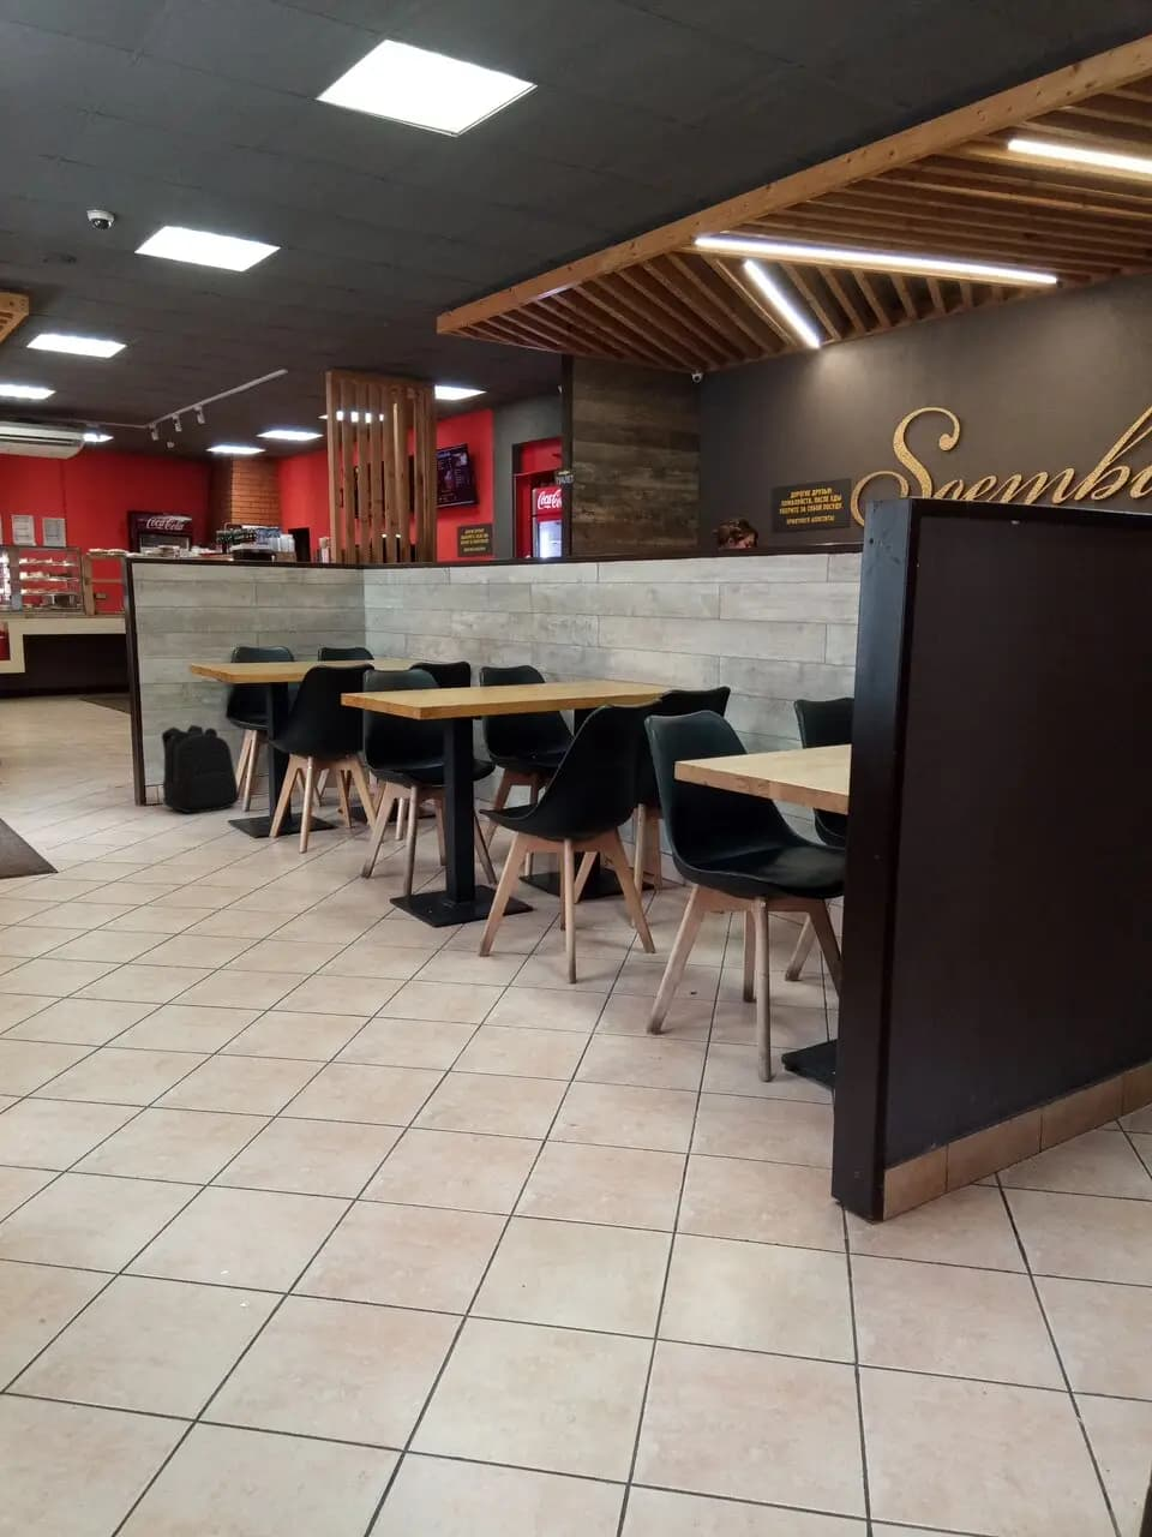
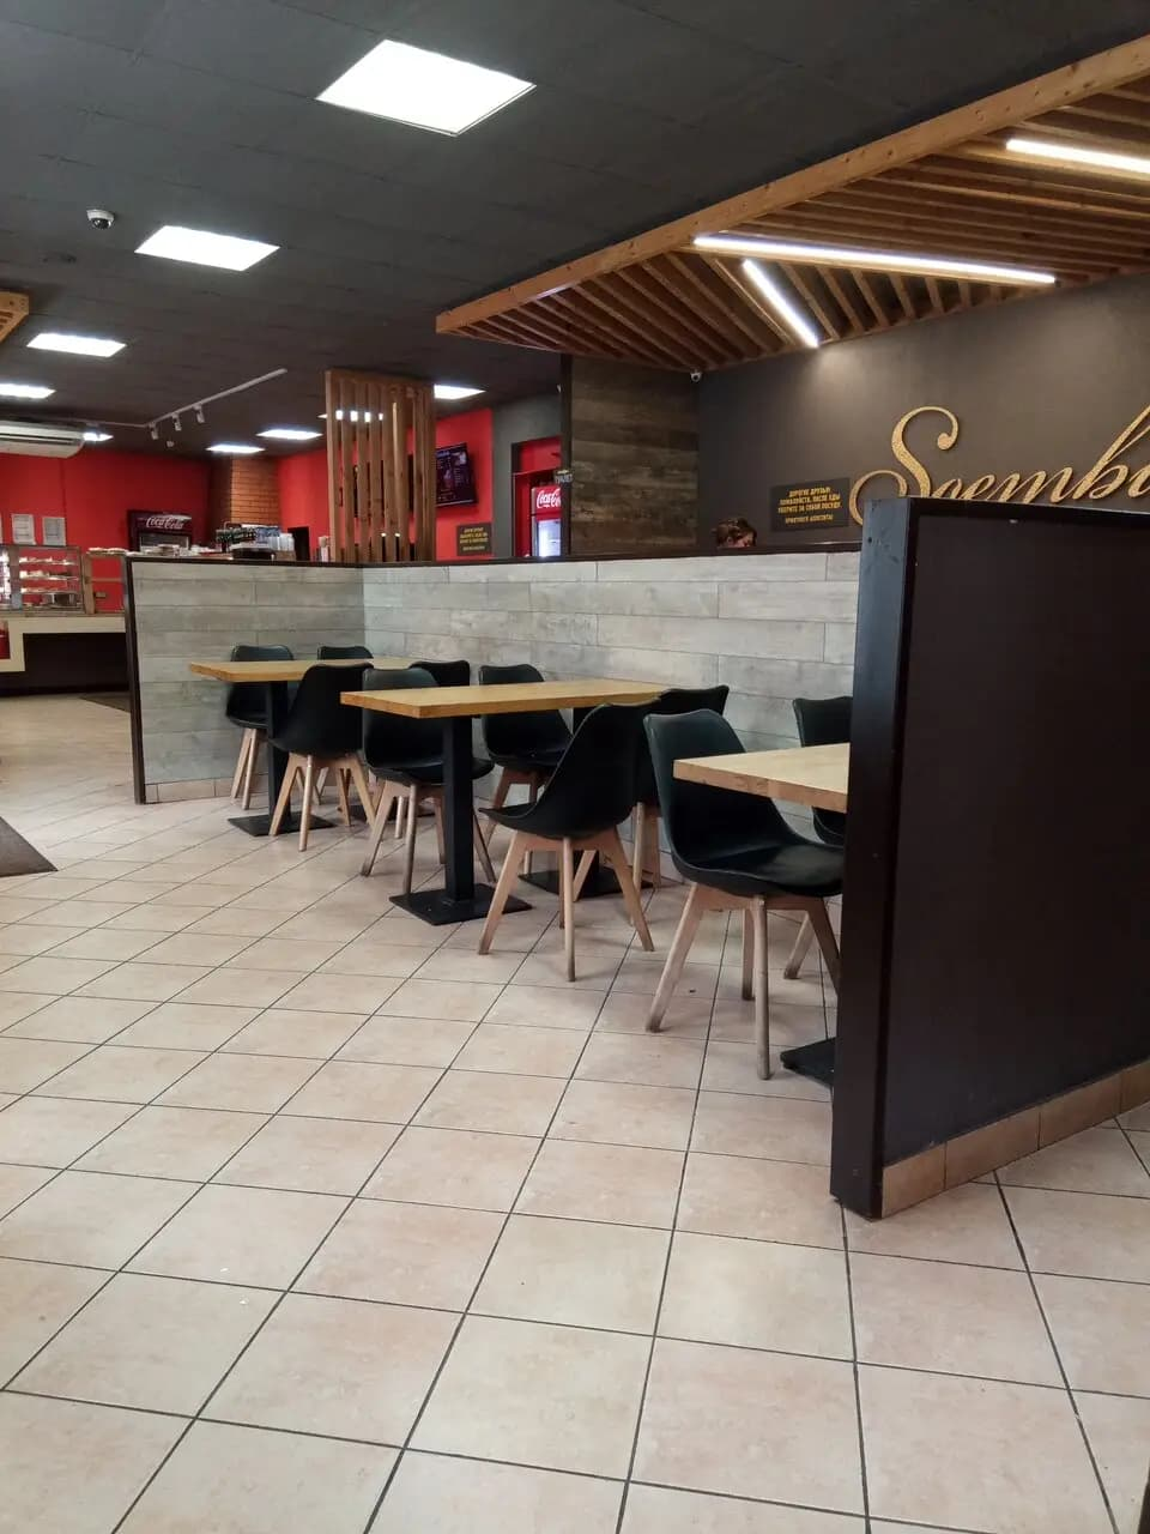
- backpack [161,724,240,814]
